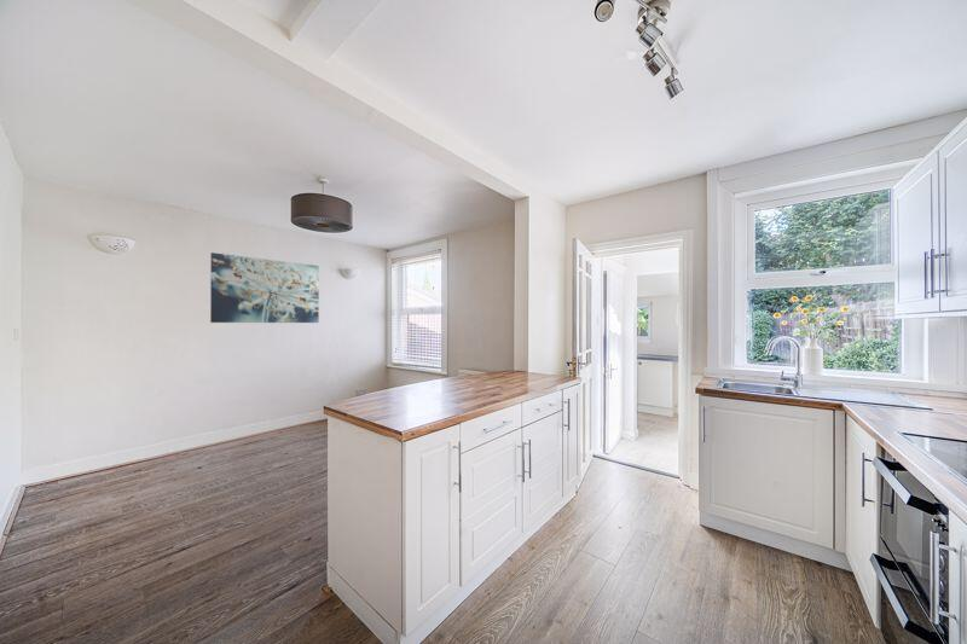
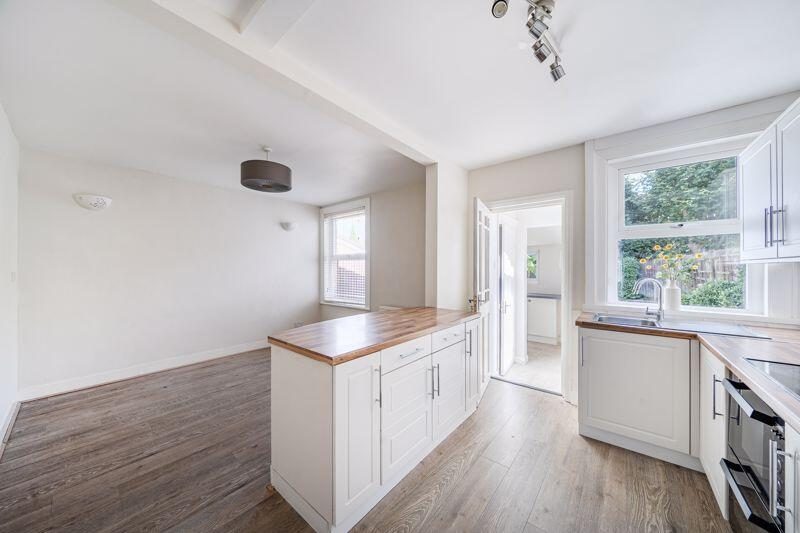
- wall art [209,251,320,324]
